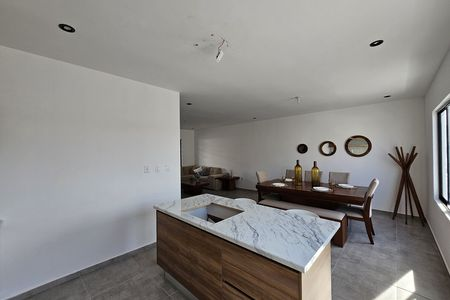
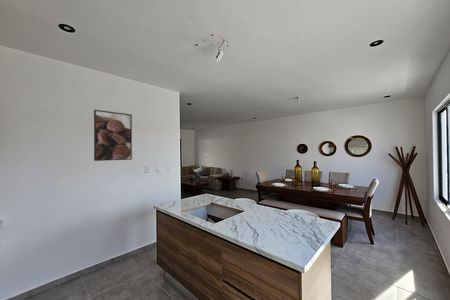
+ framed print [93,109,133,162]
